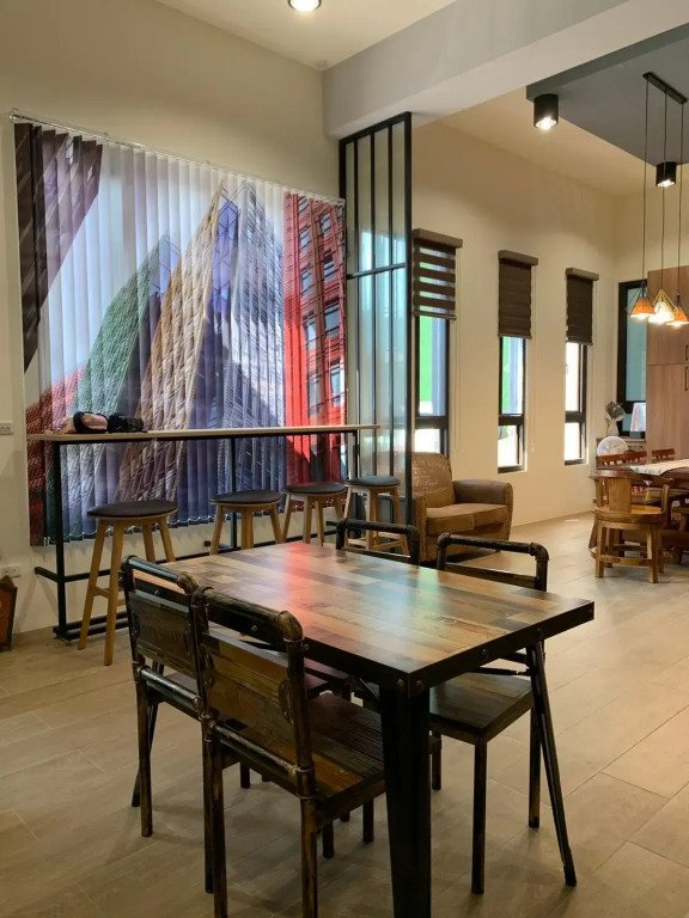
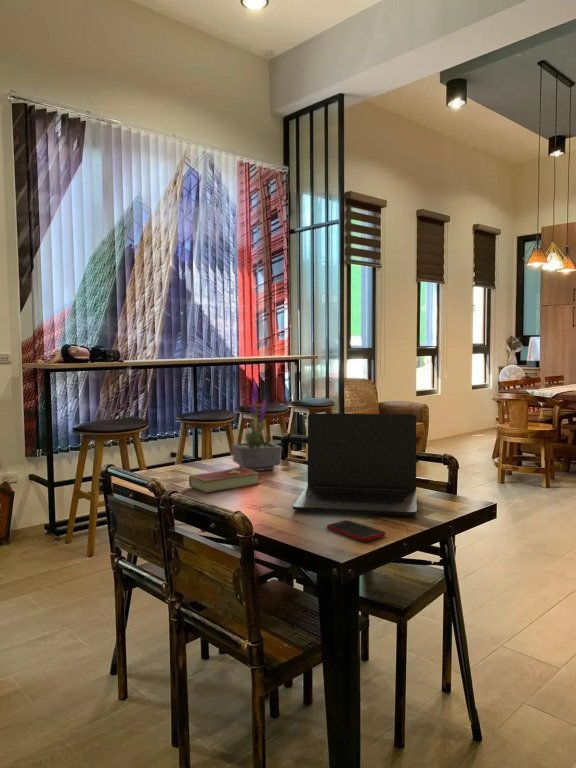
+ cell phone [326,519,386,542]
+ laptop [292,412,417,516]
+ potted plant [231,378,282,472]
+ hardcover book [188,467,260,494]
